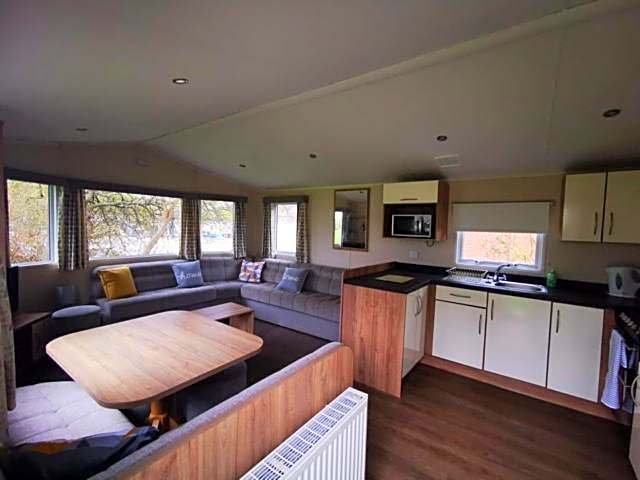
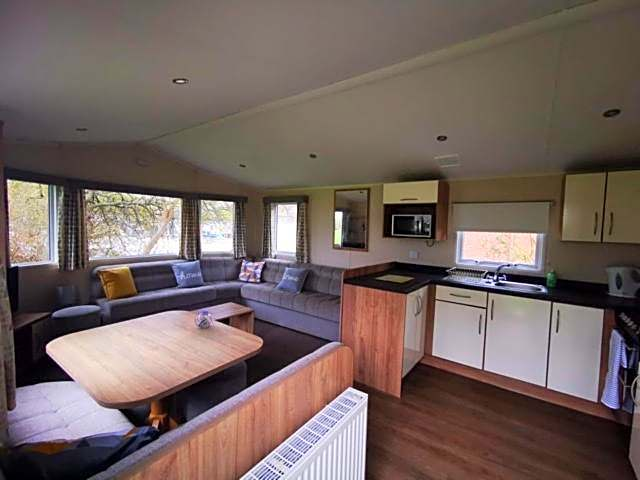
+ decorative orb [194,310,215,328]
